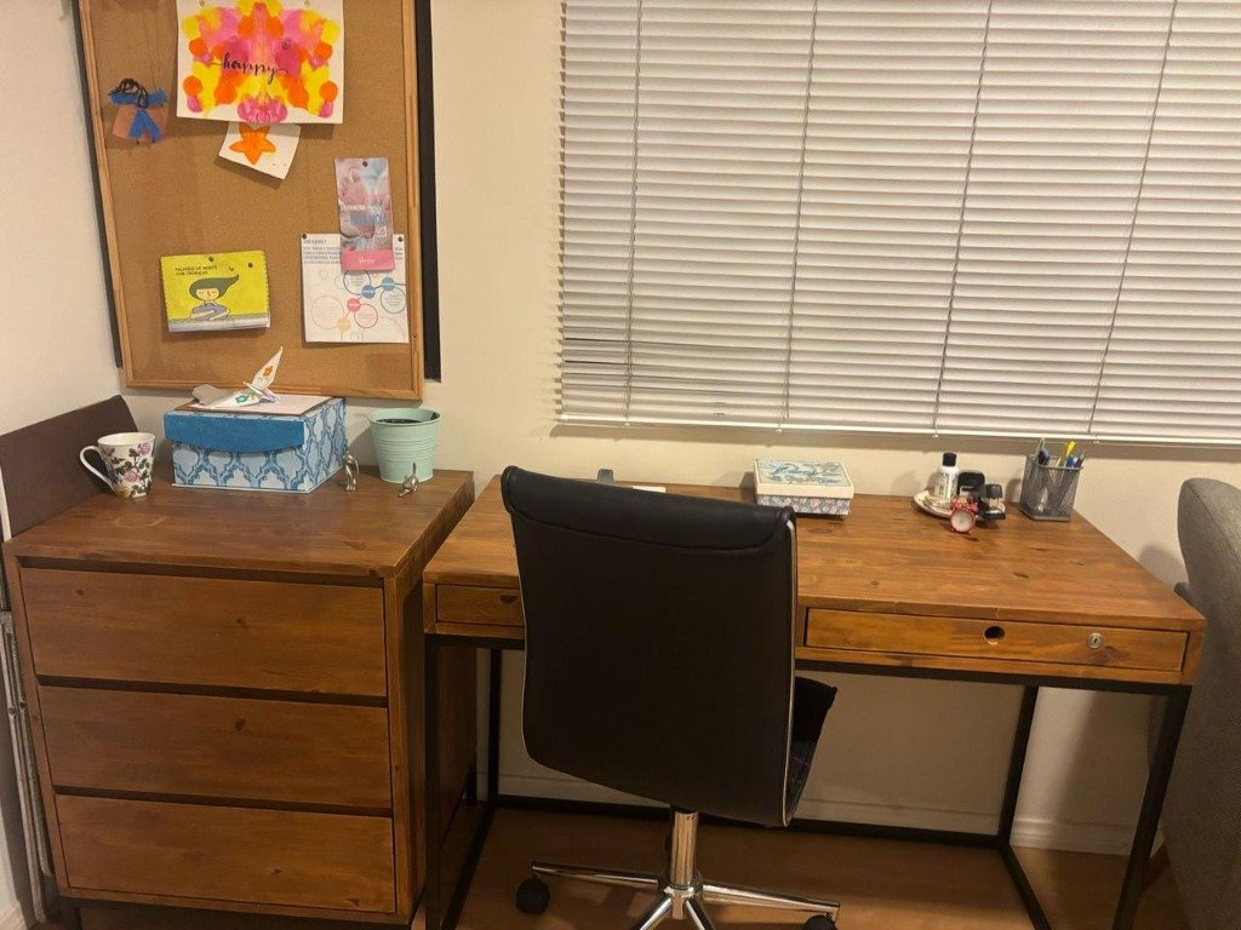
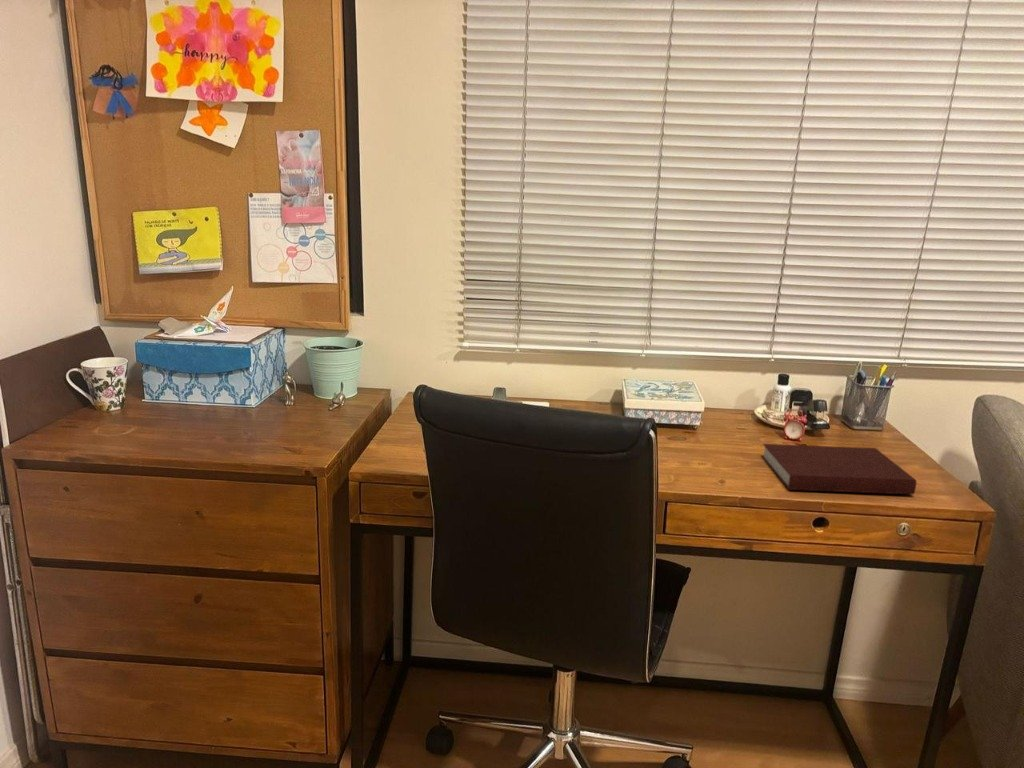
+ notebook [760,443,917,495]
